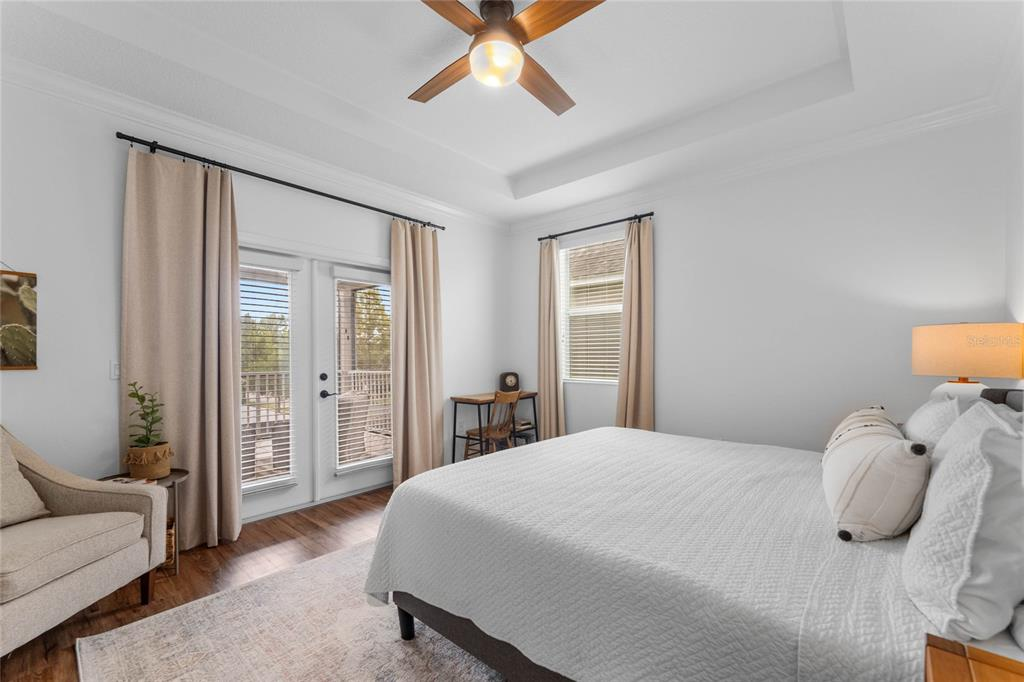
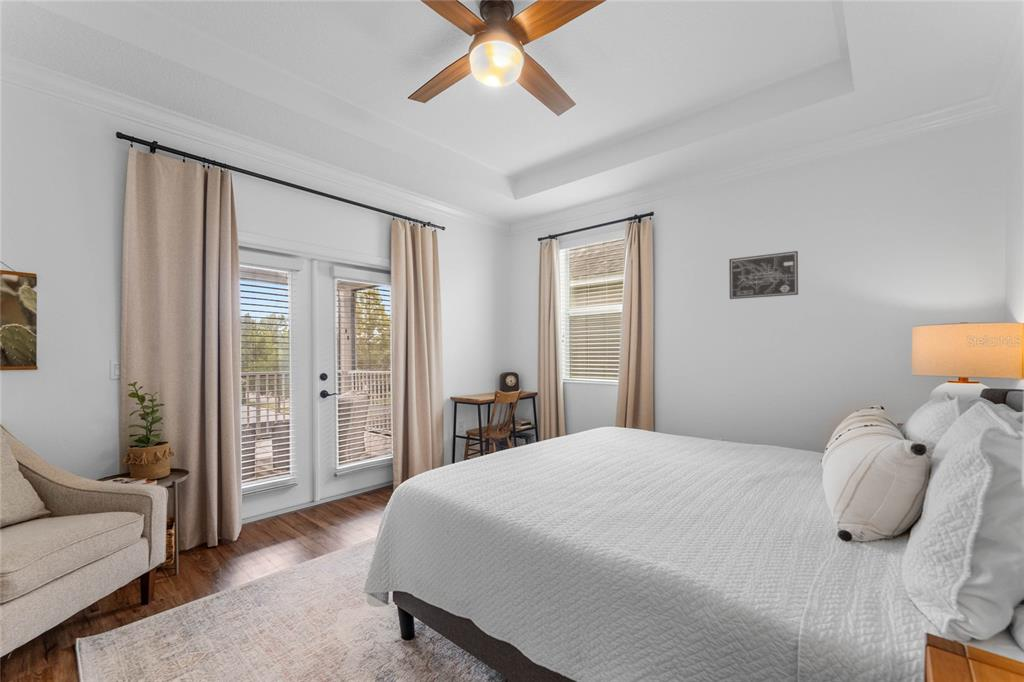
+ wall art [728,250,799,300]
